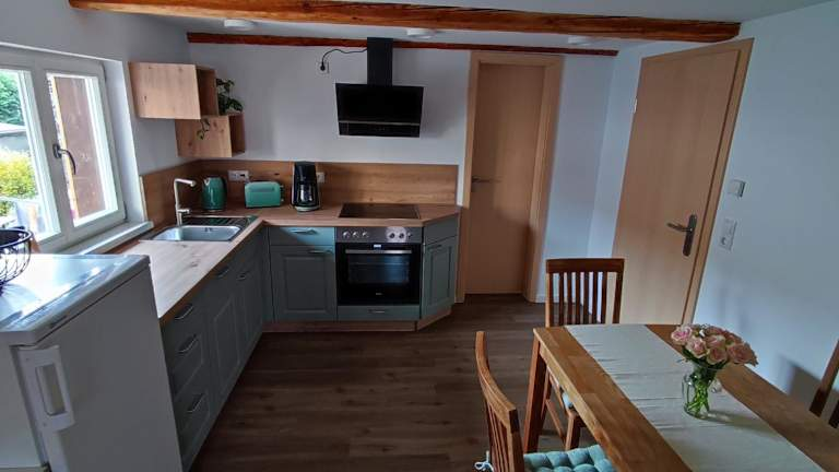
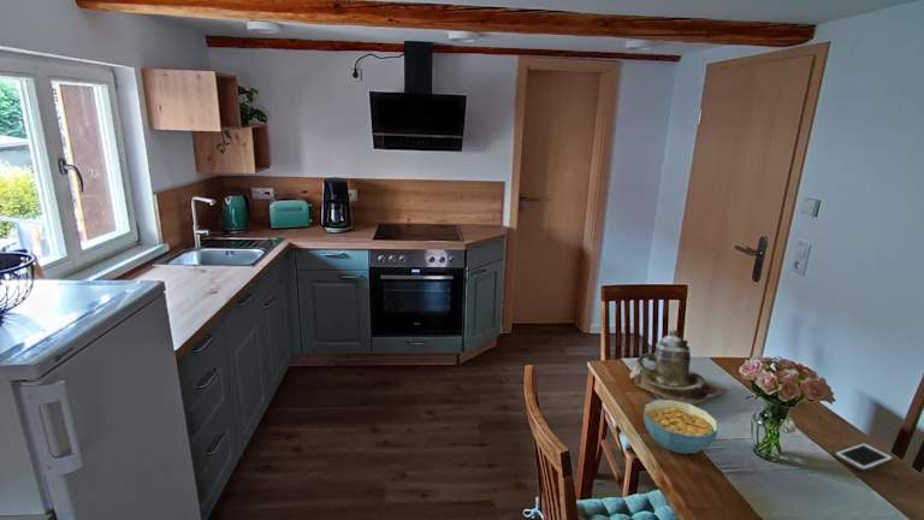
+ teapot [628,329,734,406]
+ cereal bowl [642,398,719,455]
+ cell phone [834,442,894,472]
